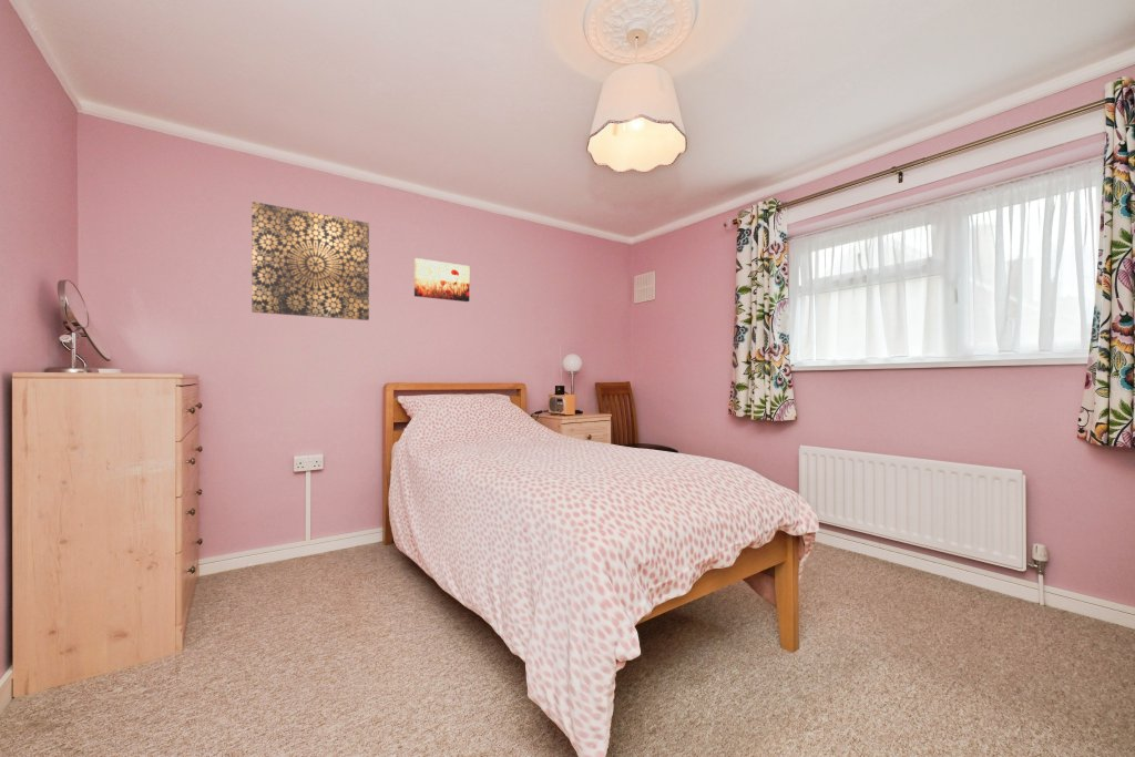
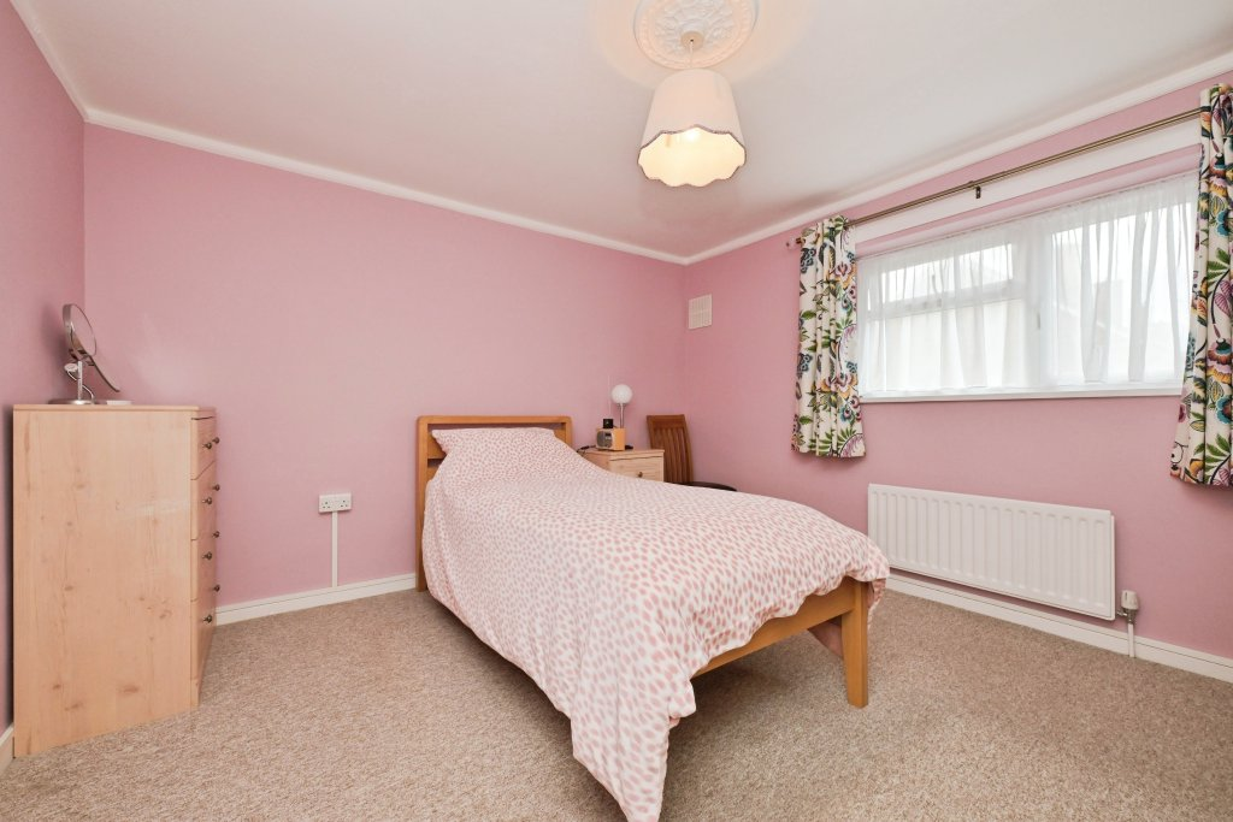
- wall art [413,257,470,303]
- wall art [250,201,370,321]
